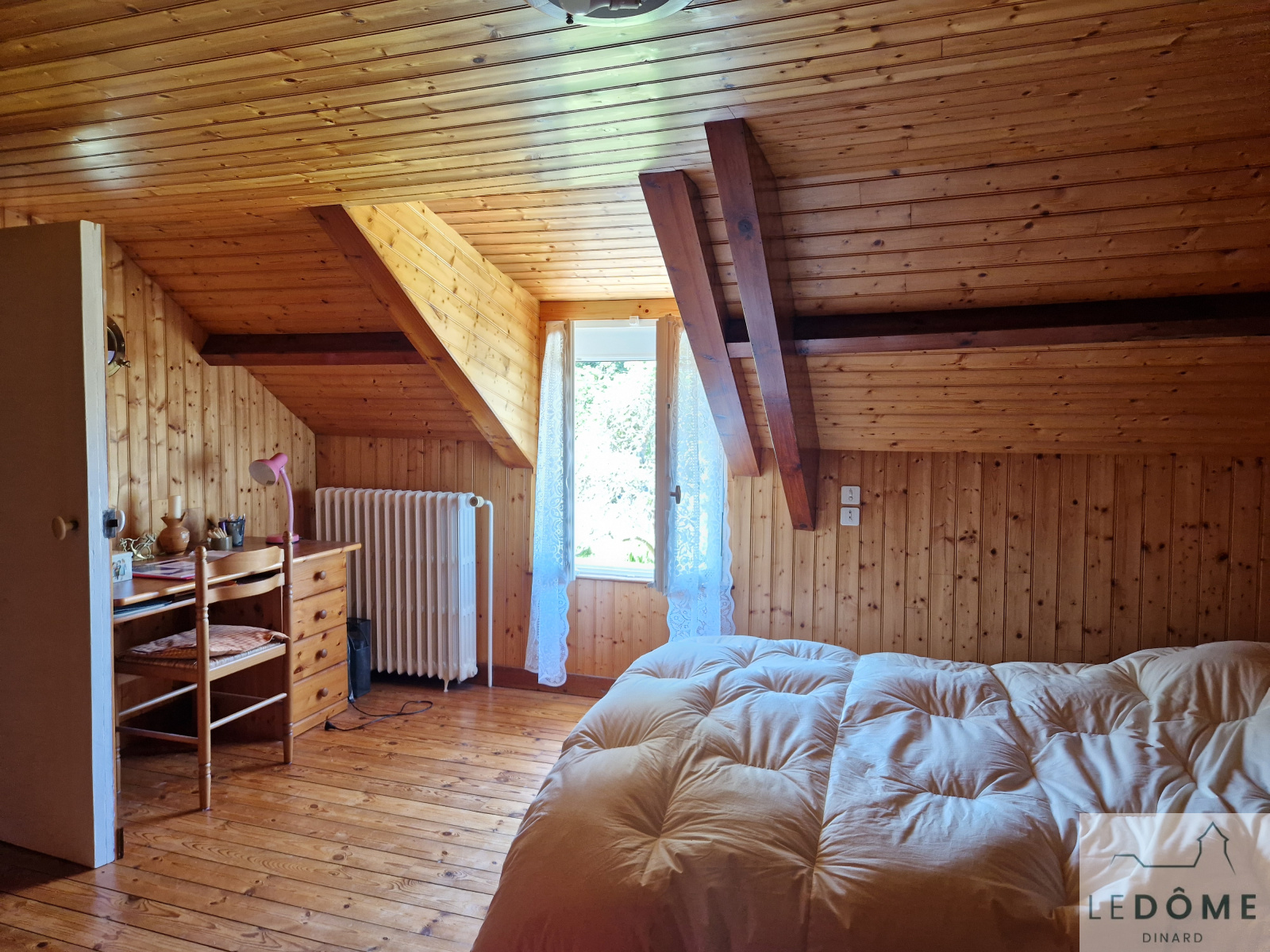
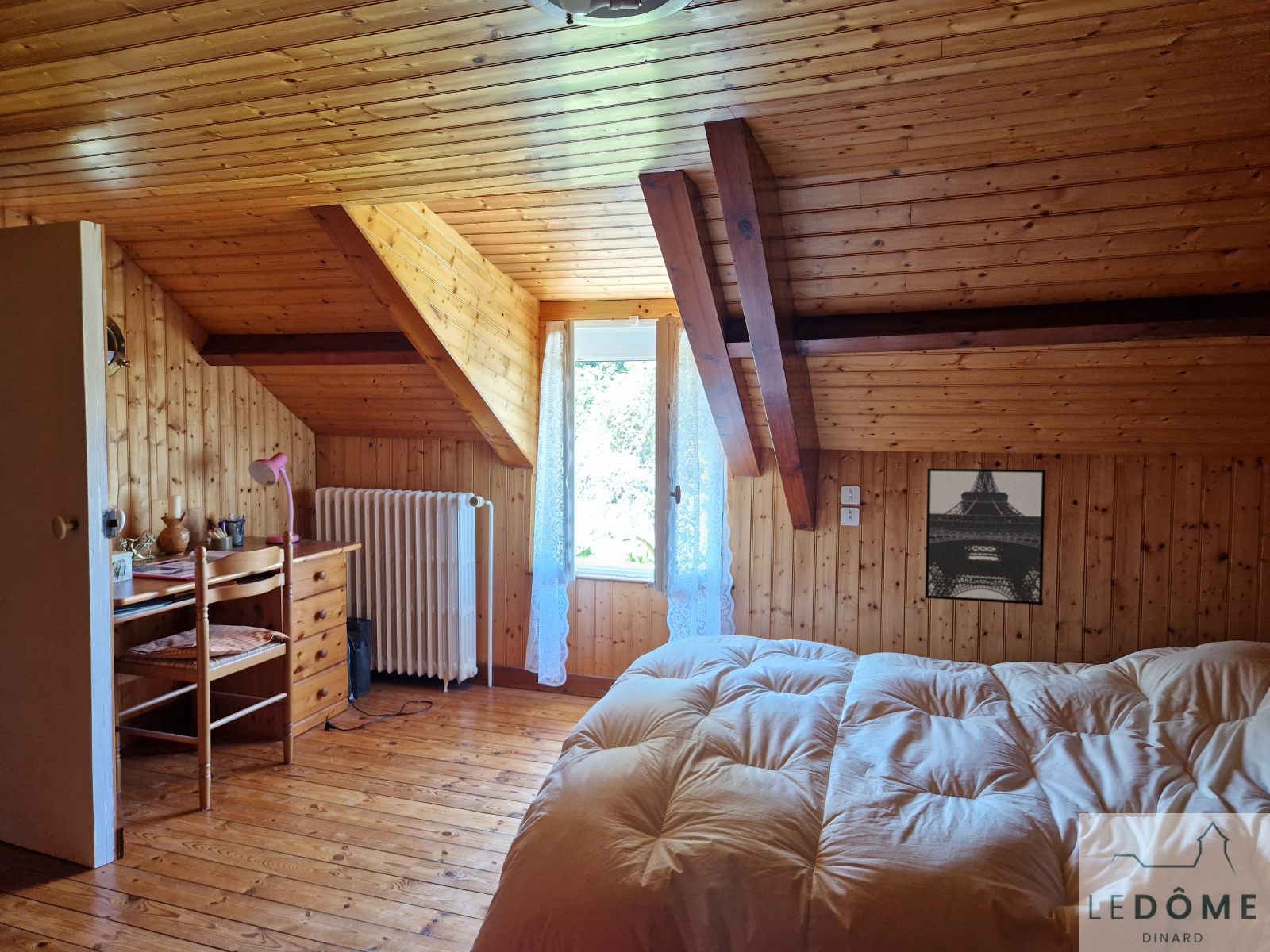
+ wall art [925,467,1046,606]
